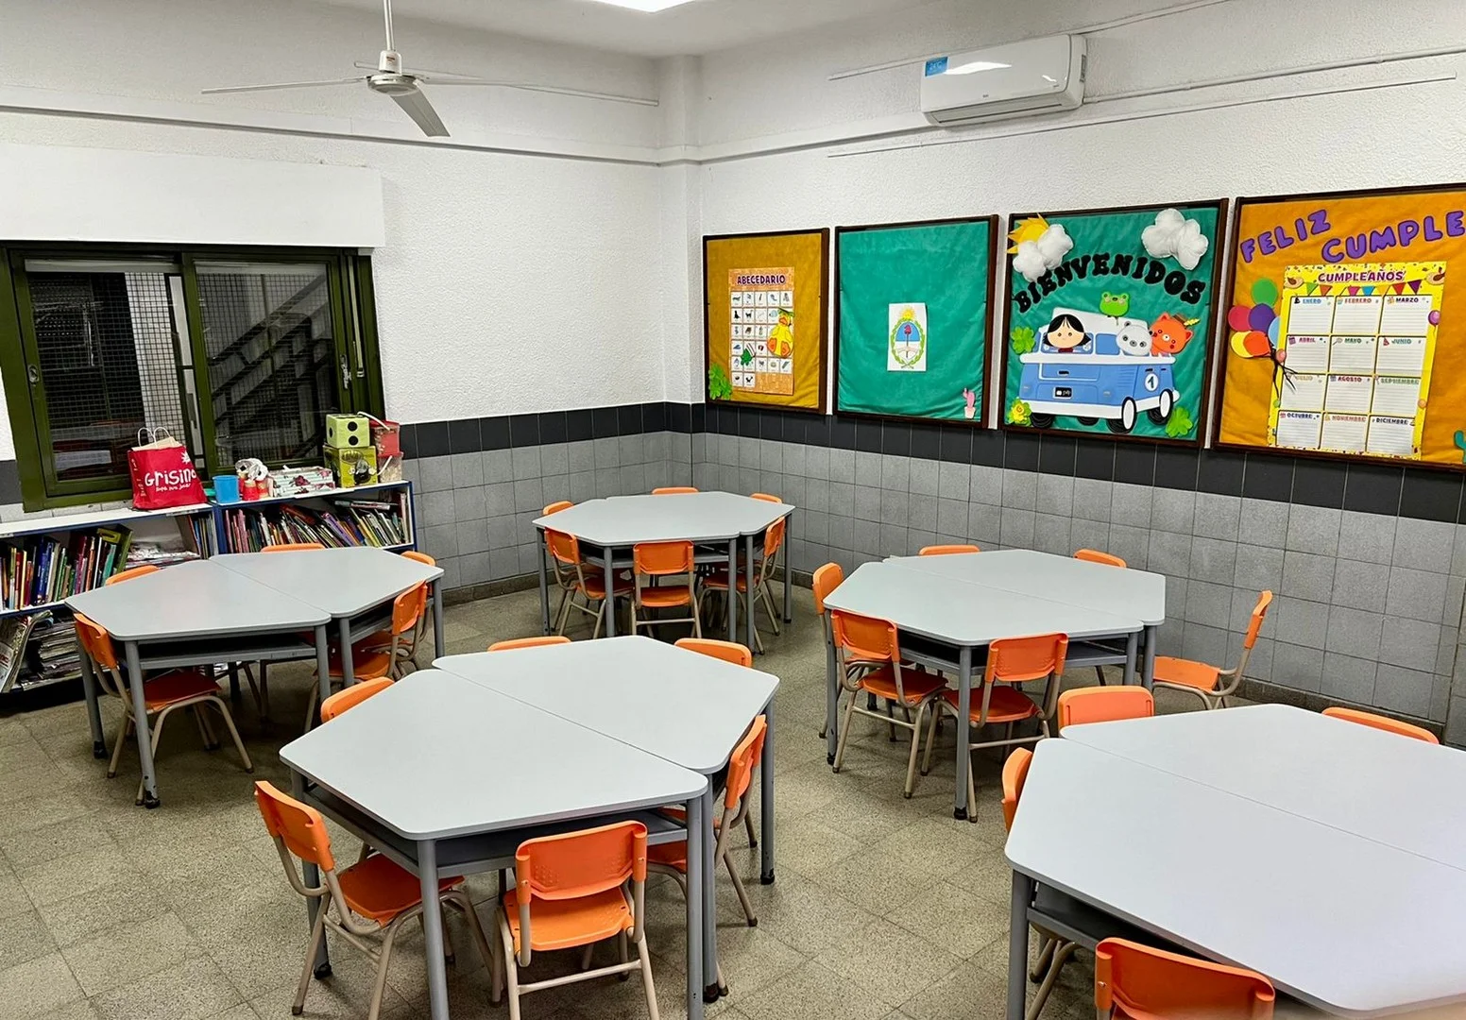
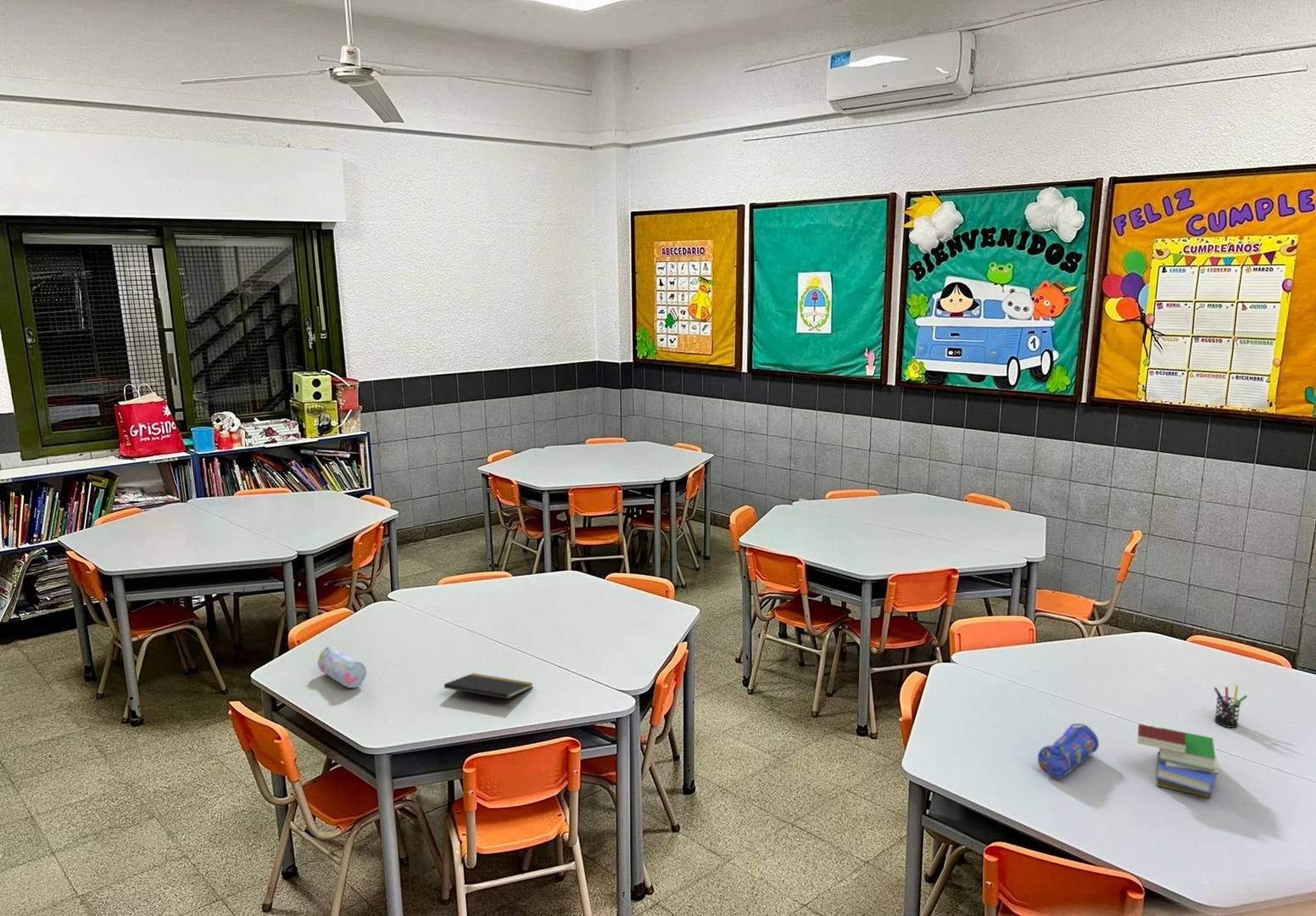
+ book [1136,723,1220,799]
+ pencil case [1037,723,1100,779]
+ notepad [443,673,534,709]
+ pencil case [317,645,367,689]
+ pen holder [1213,684,1248,729]
